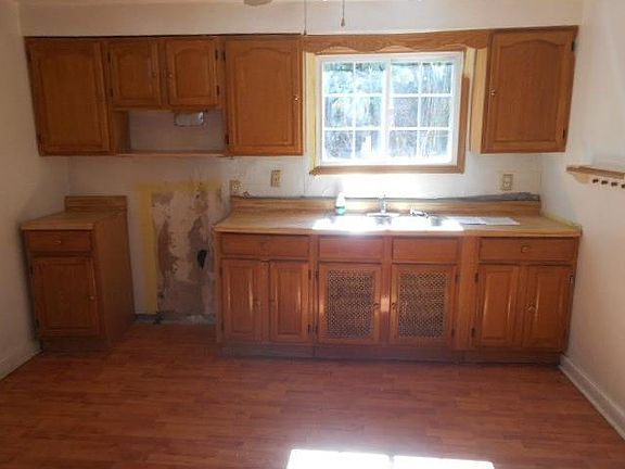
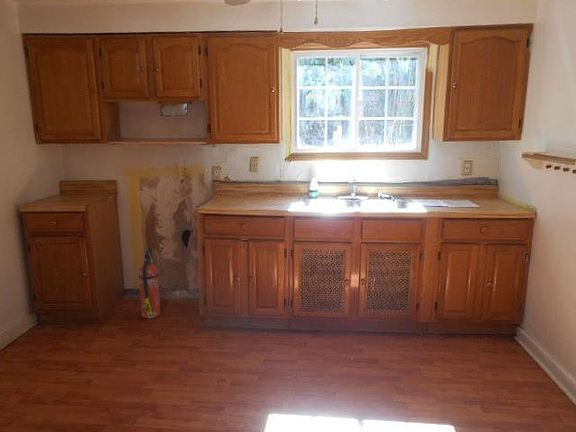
+ fire extinguisher [138,247,161,319]
